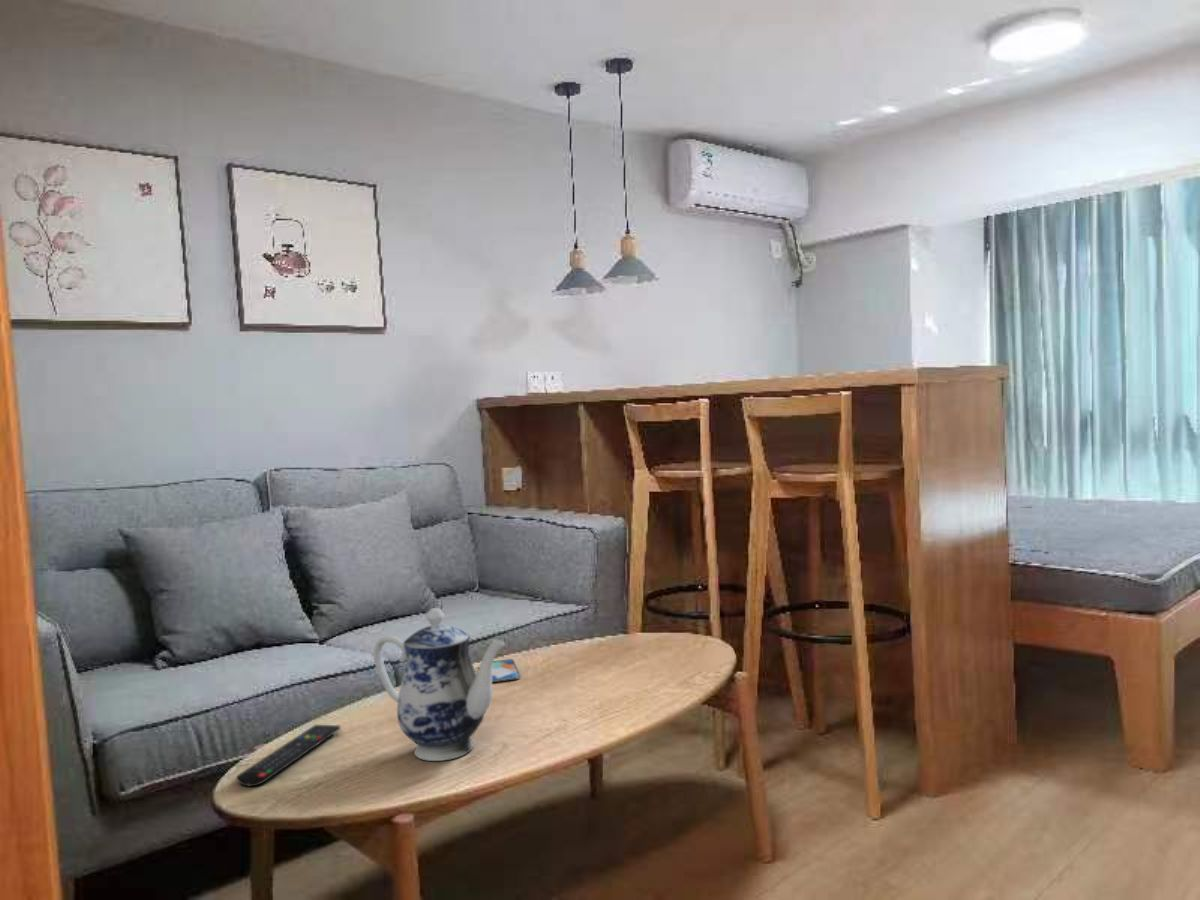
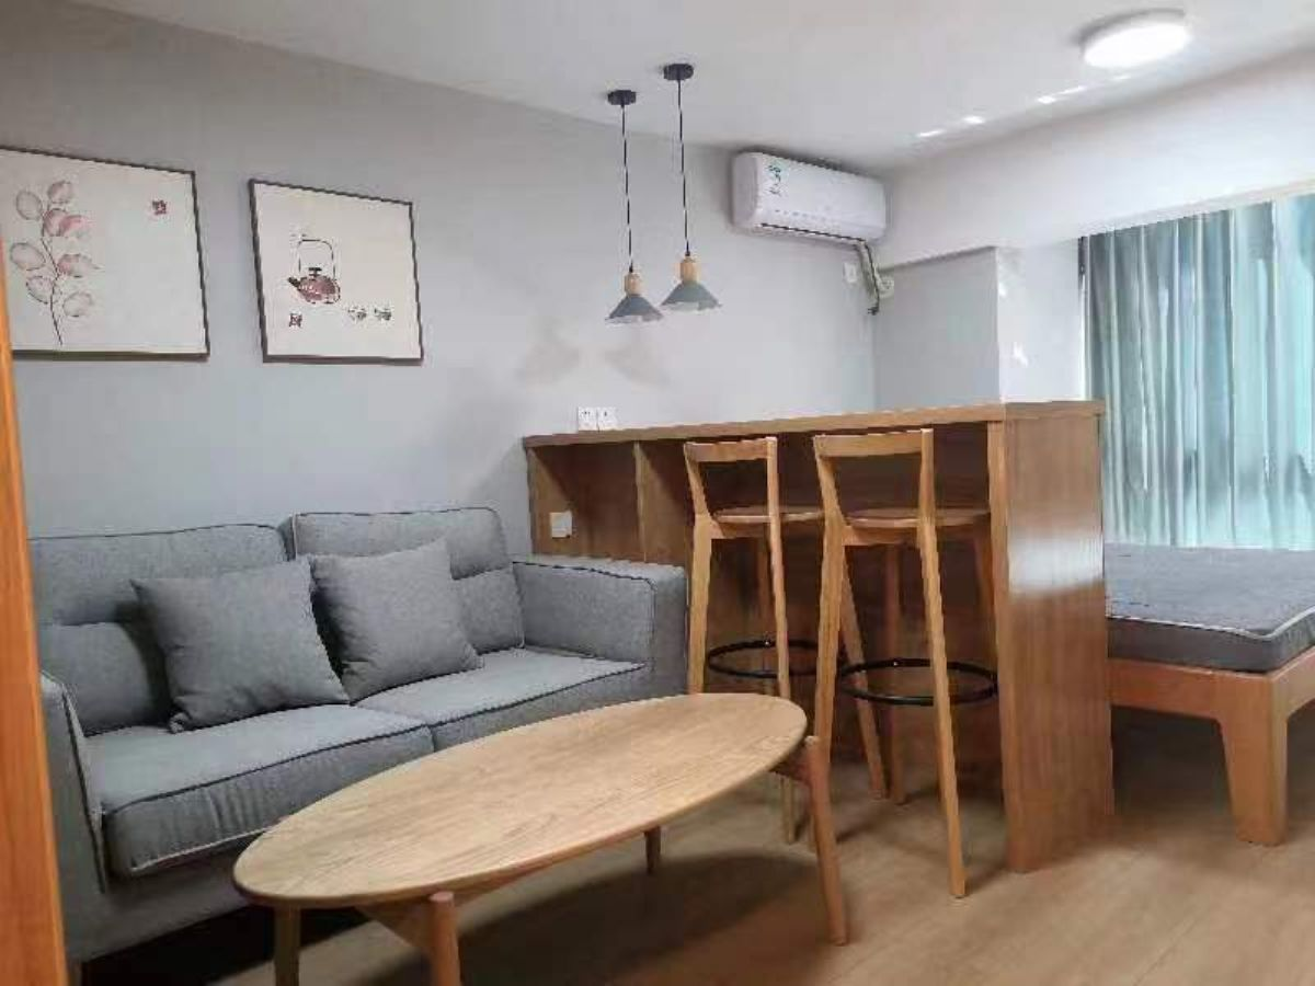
- teapot [373,607,506,762]
- remote control [235,724,341,788]
- smartphone [492,658,522,683]
